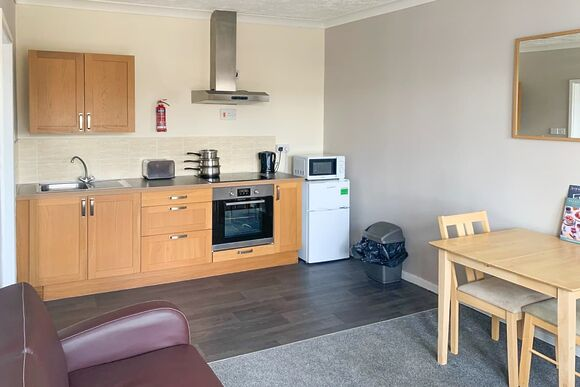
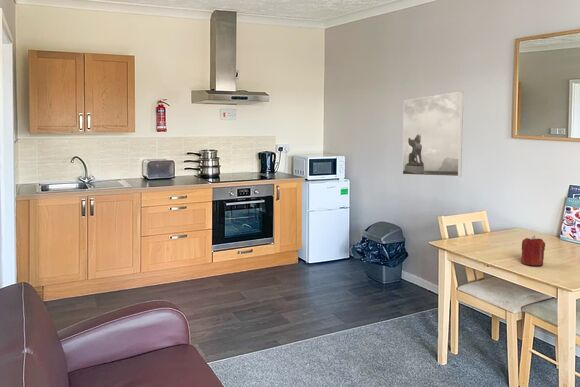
+ candle [520,234,546,266]
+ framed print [402,91,464,177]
